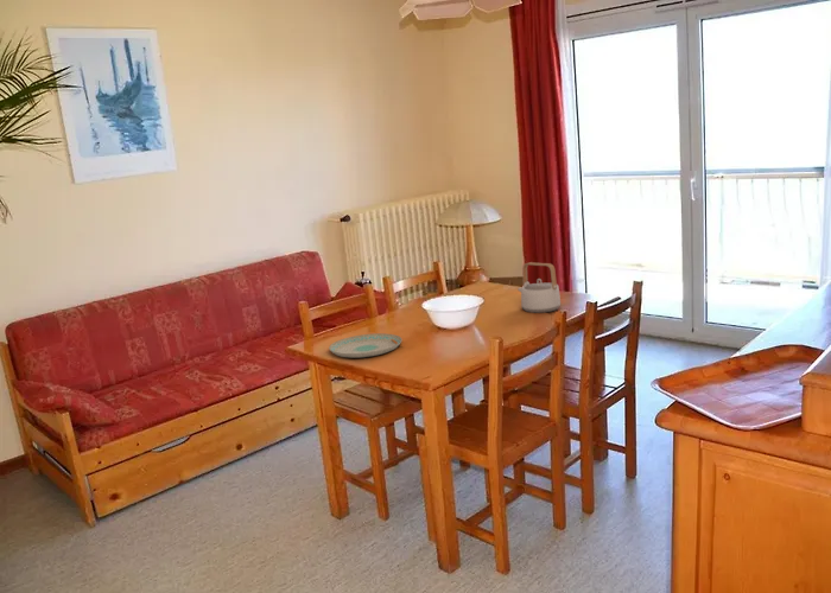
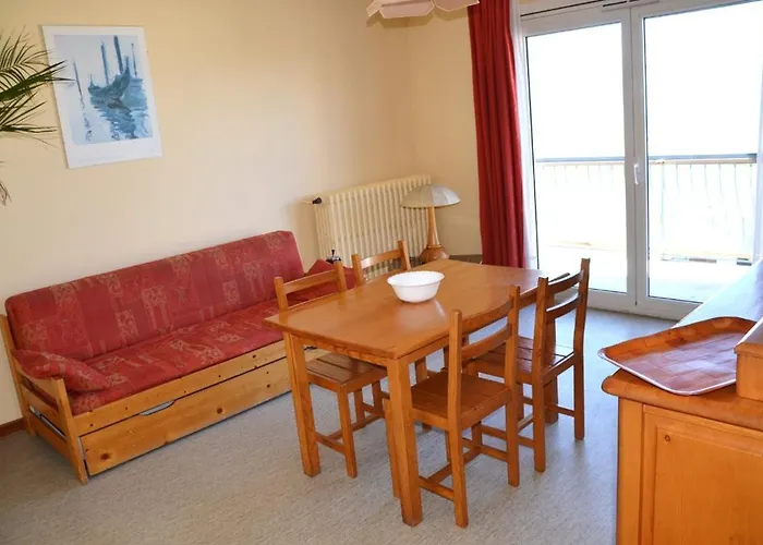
- teapot [516,261,562,314]
- plate [328,332,402,359]
